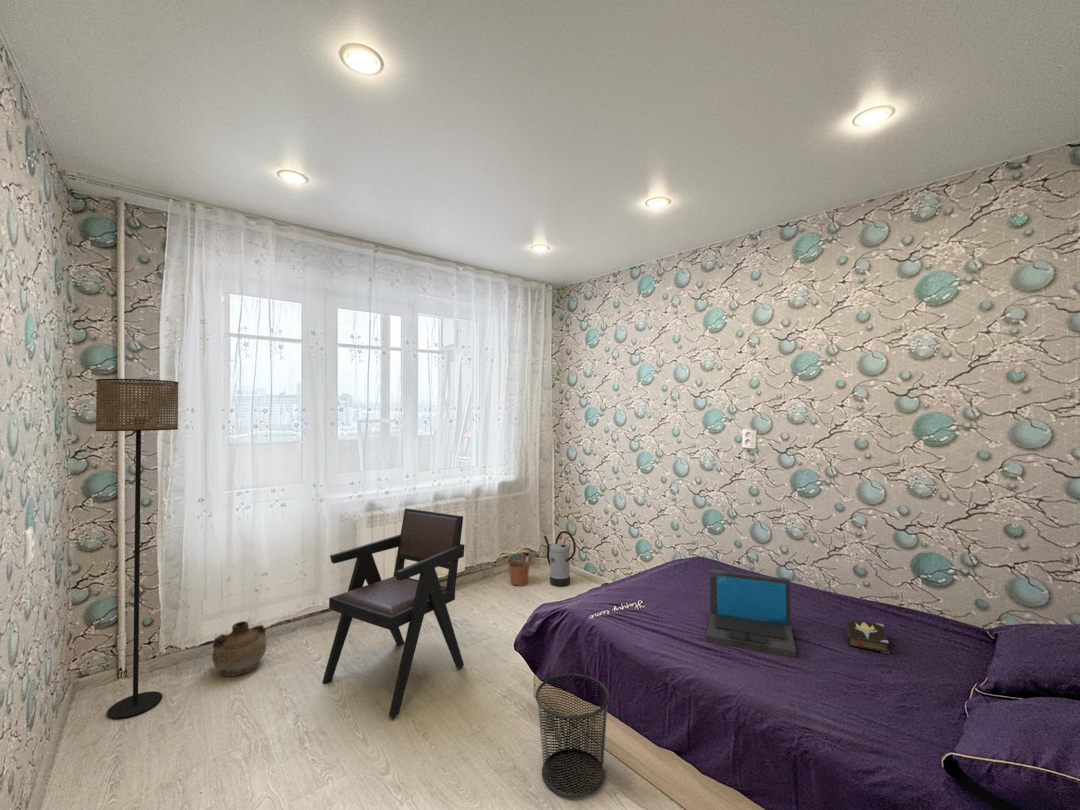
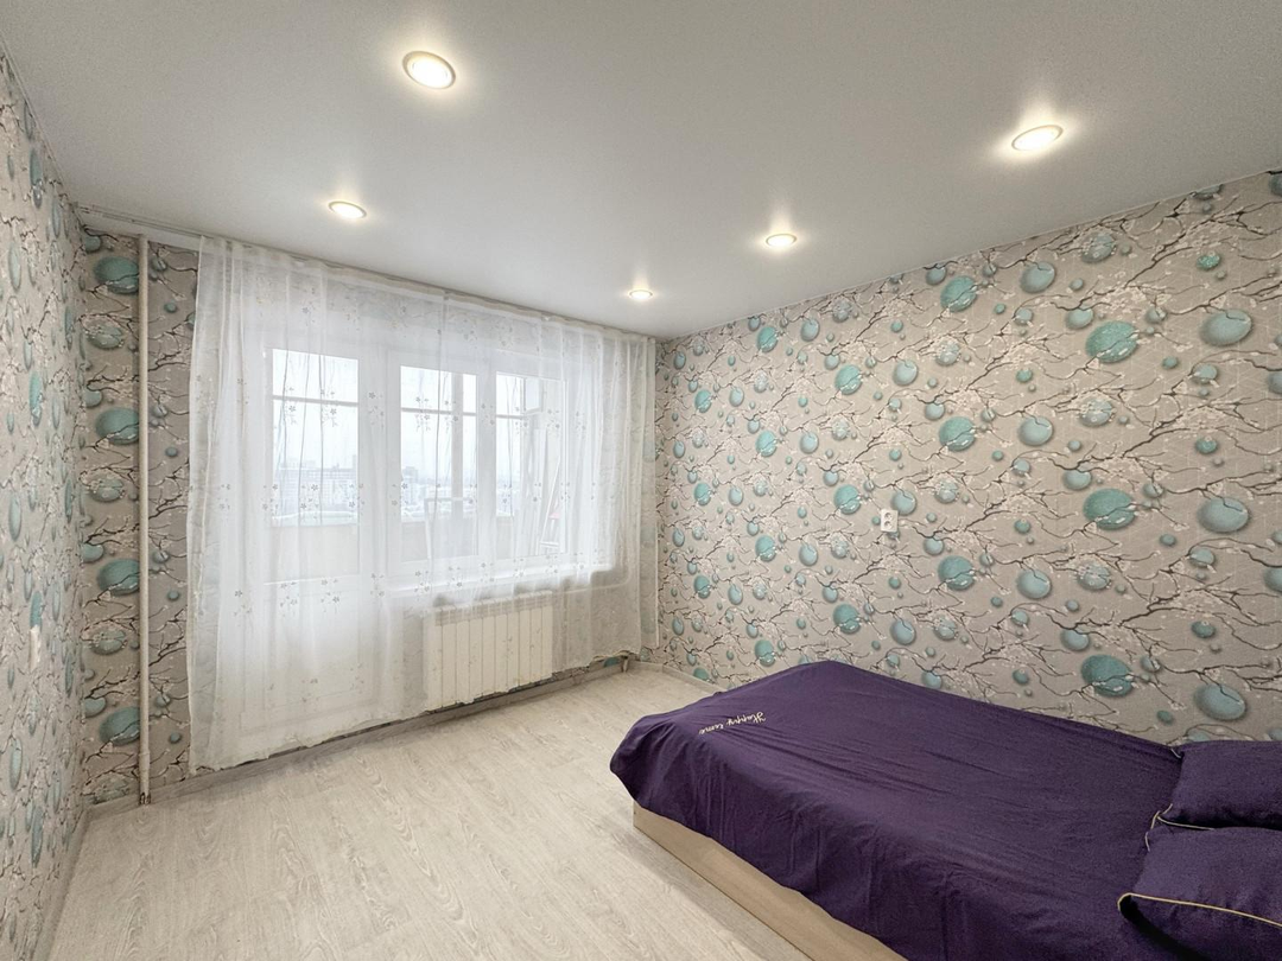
- laptop [705,568,797,658]
- hardback book [845,619,890,655]
- watering can [543,530,577,587]
- floor lamp [94,378,180,720]
- waste bin [535,673,611,799]
- ceramic jug [211,620,267,677]
- plant pot [507,552,530,587]
- armchair [321,508,466,719]
